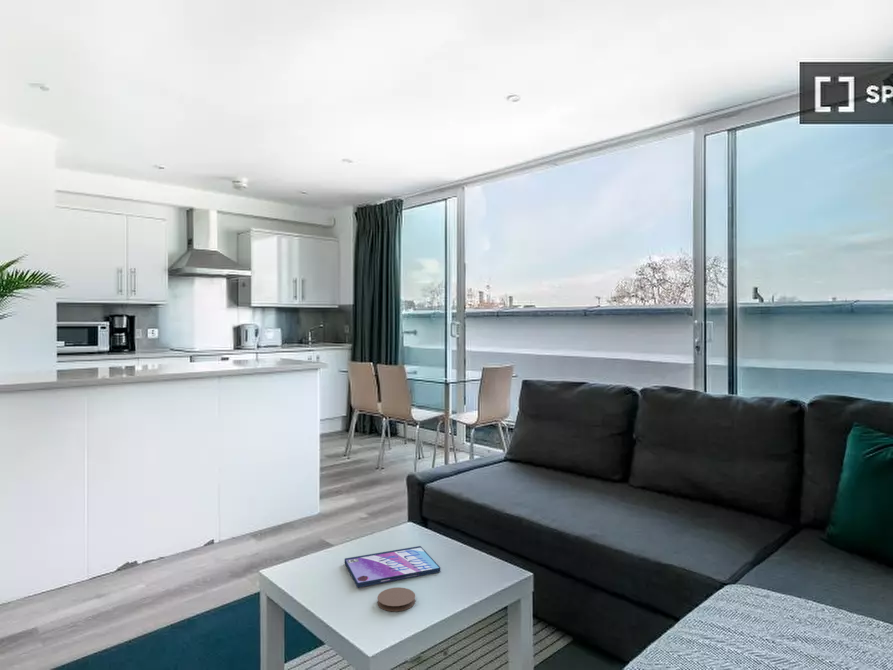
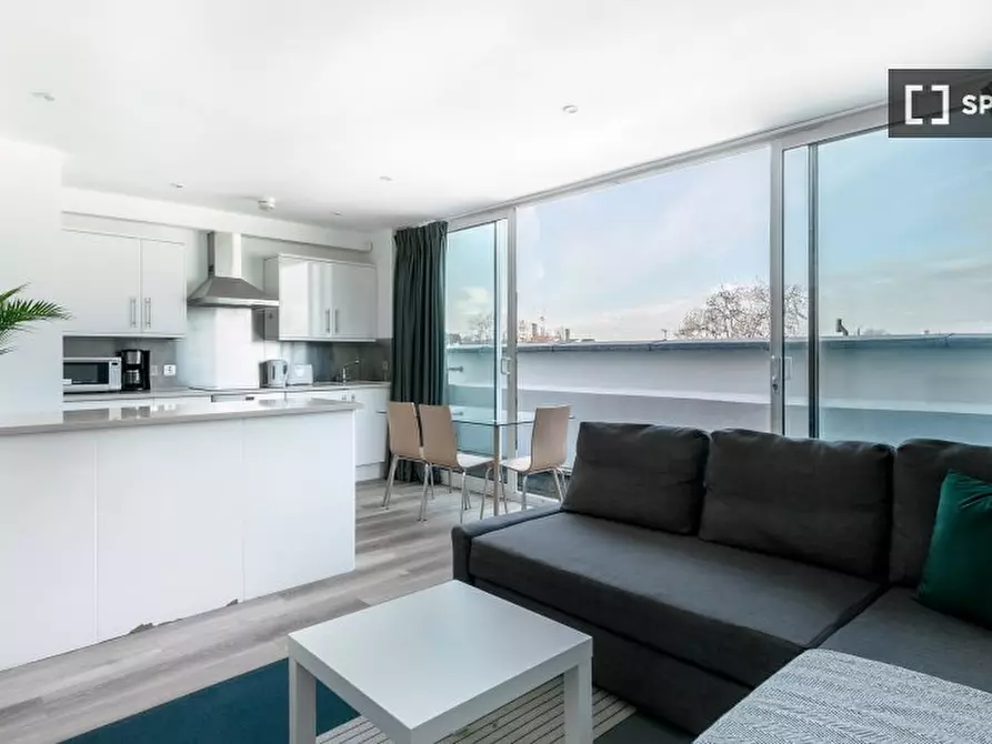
- coaster [377,586,416,612]
- video game case [344,545,441,588]
